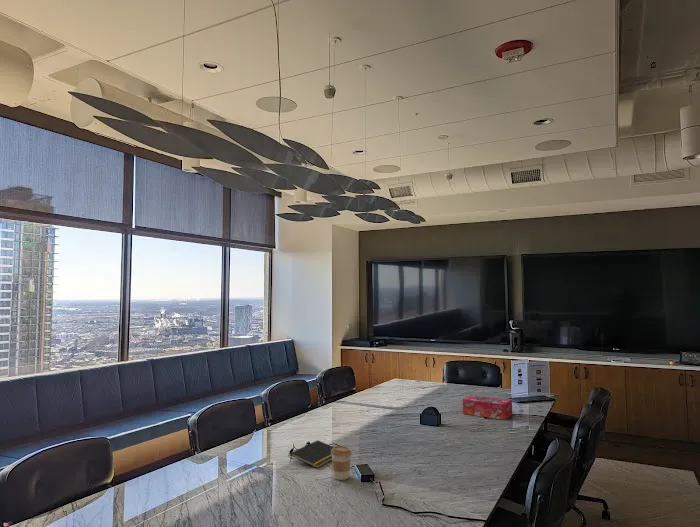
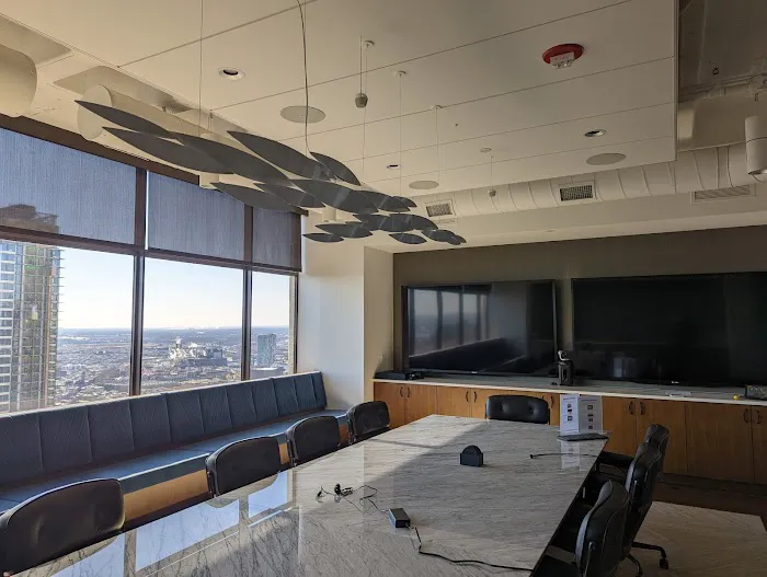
- coffee cup [331,445,352,481]
- notepad [289,439,334,469]
- tissue box [462,394,513,421]
